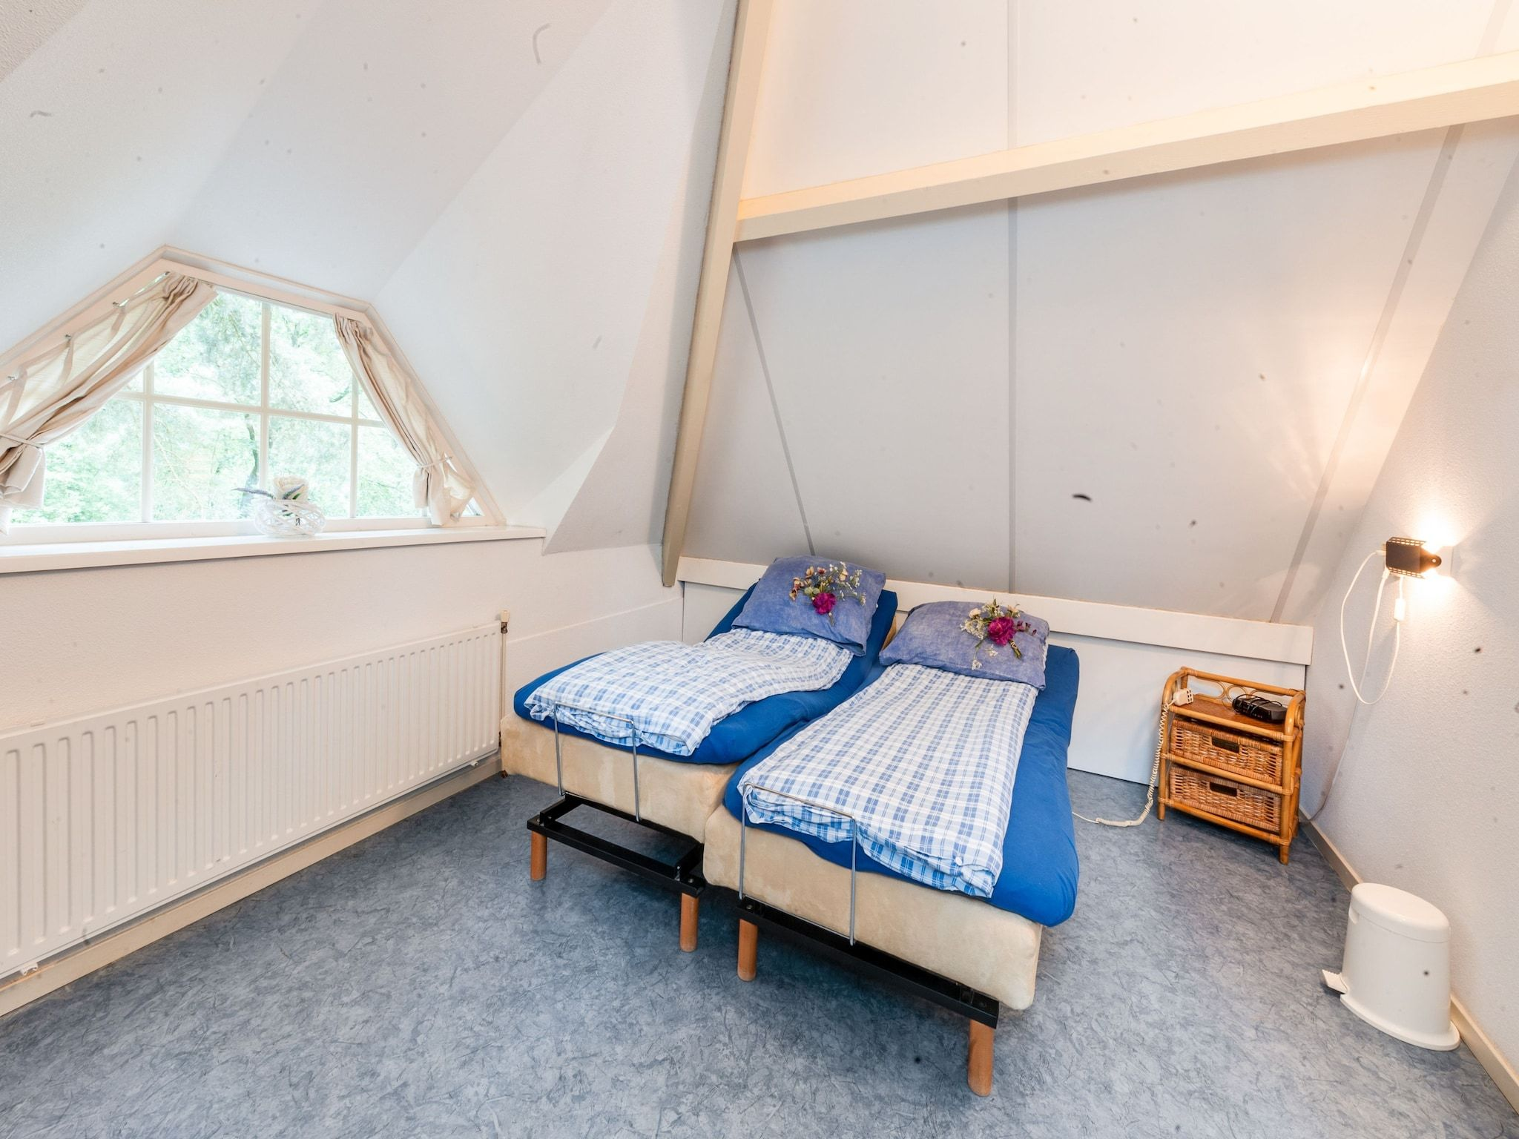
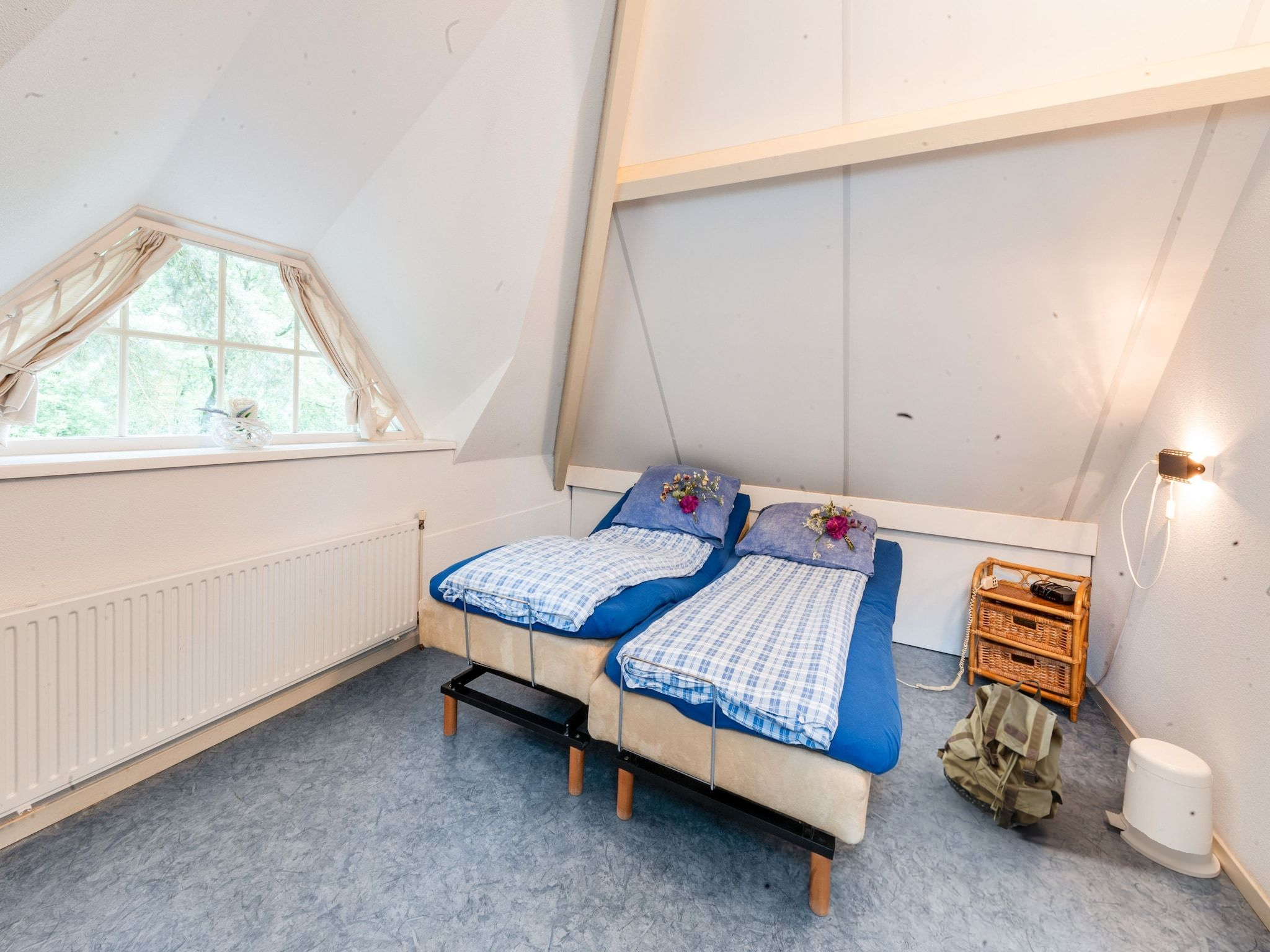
+ backpack [936,679,1064,831]
